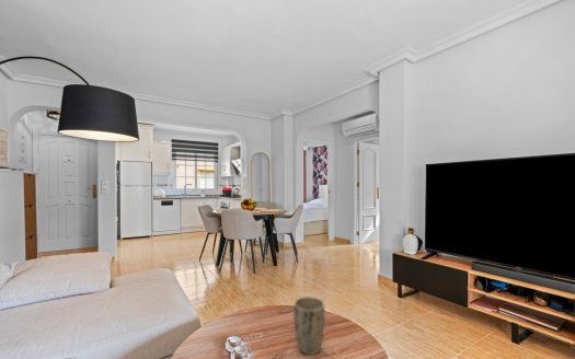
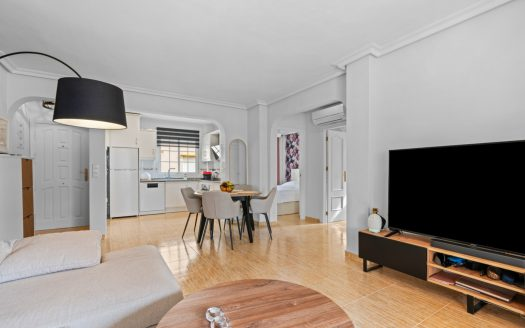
- plant pot [292,296,326,356]
